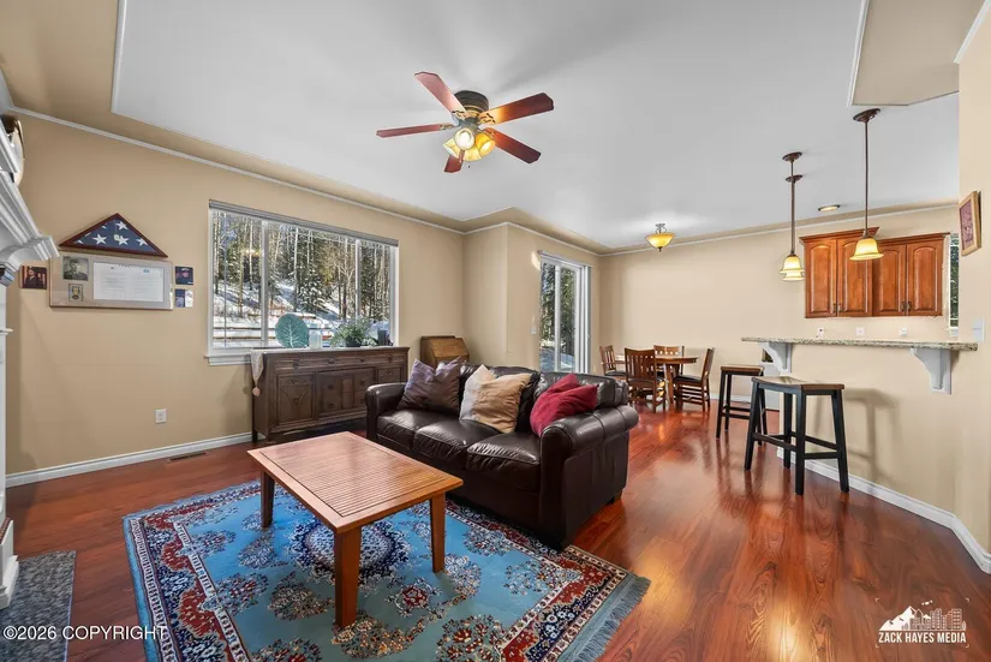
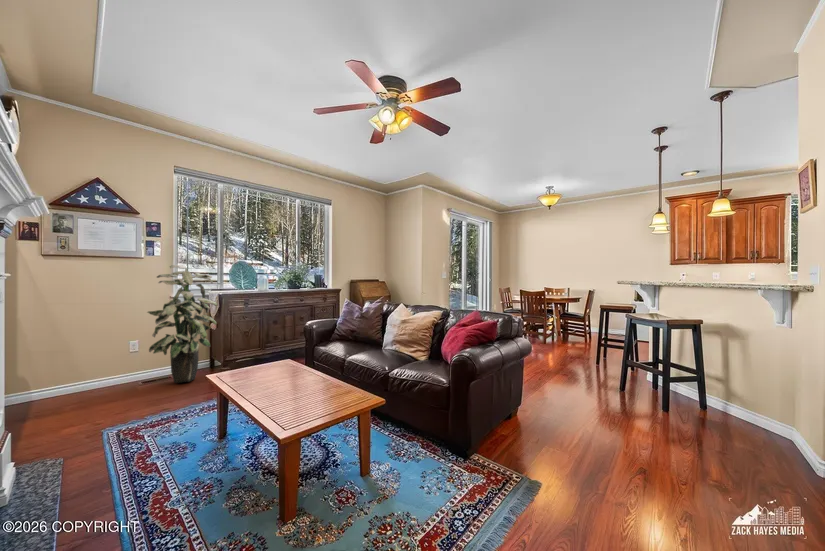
+ indoor plant [146,264,218,384]
